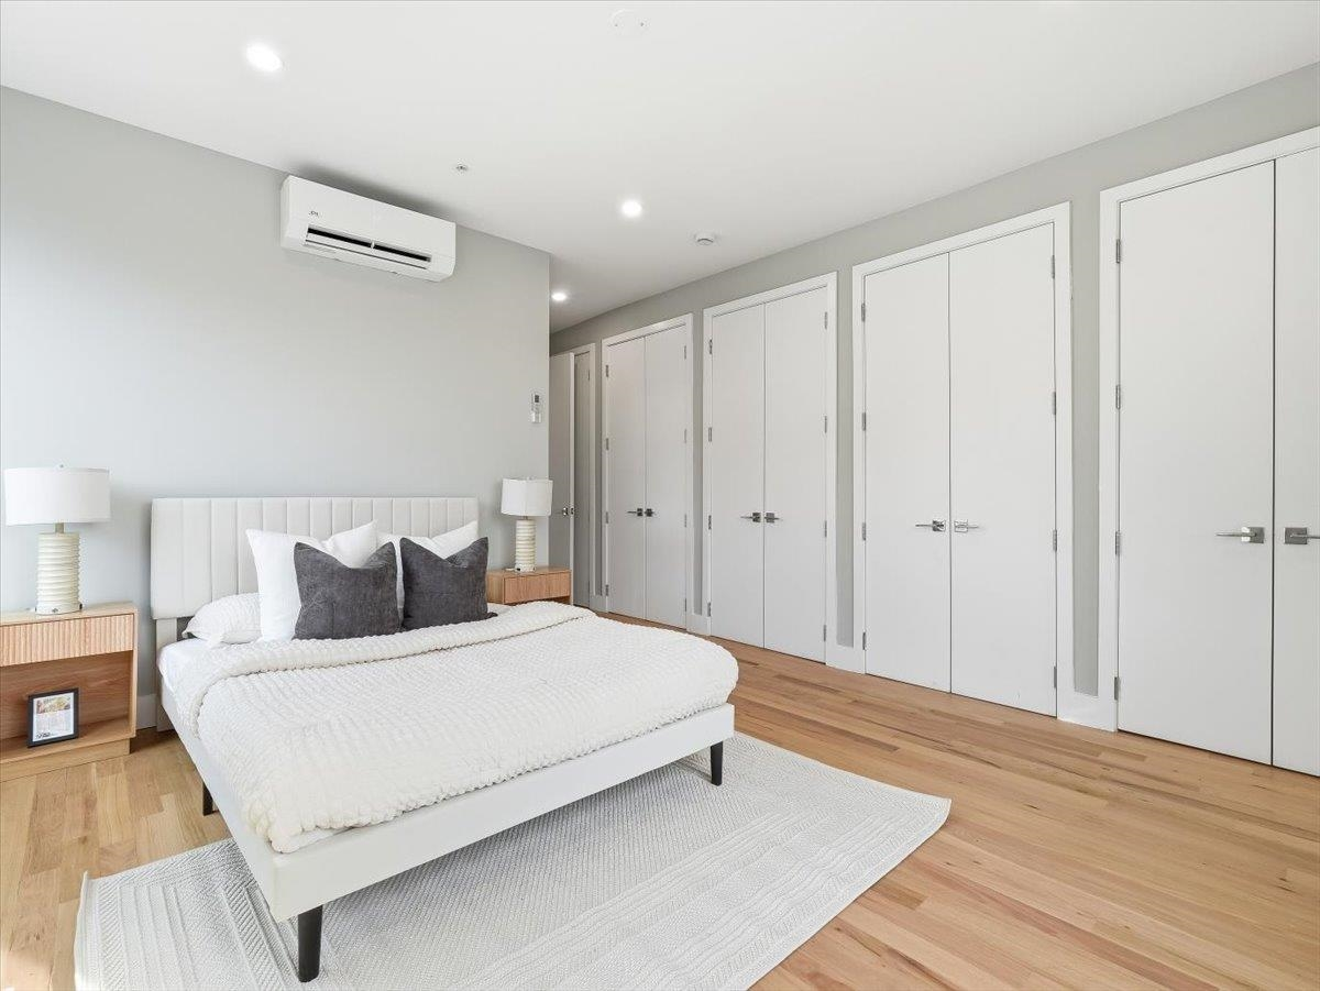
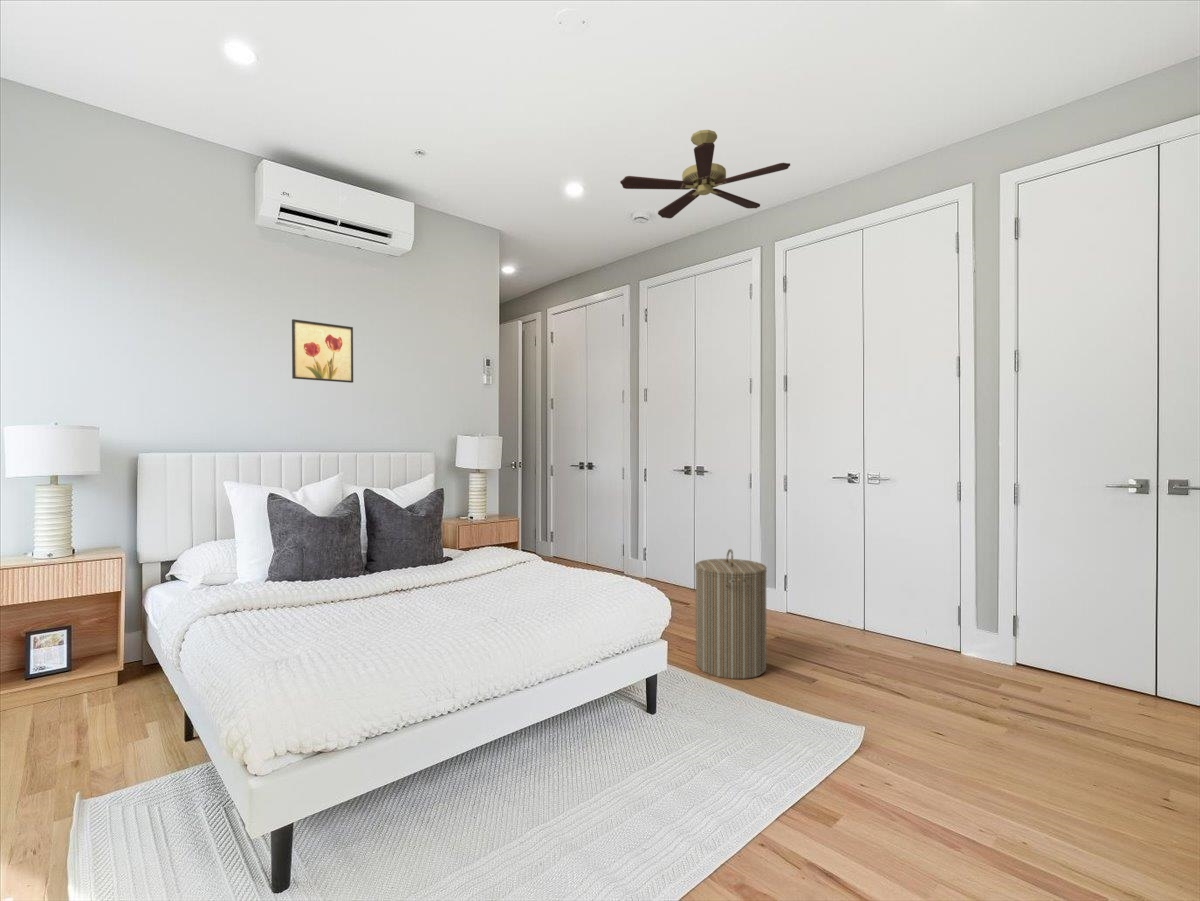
+ ceiling fan [619,129,791,220]
+ wall art [291,318,354,384]
+ laundry hamper [694,548,768,680]
